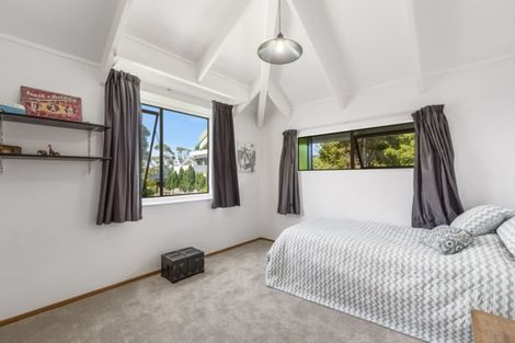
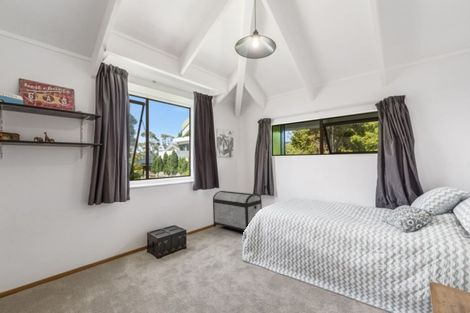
+ storage chest [212,190,263,232]
